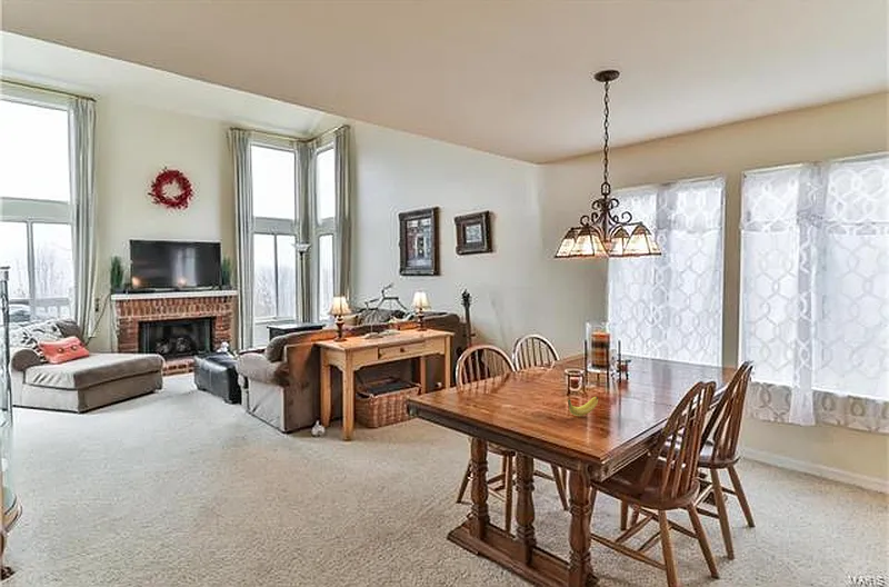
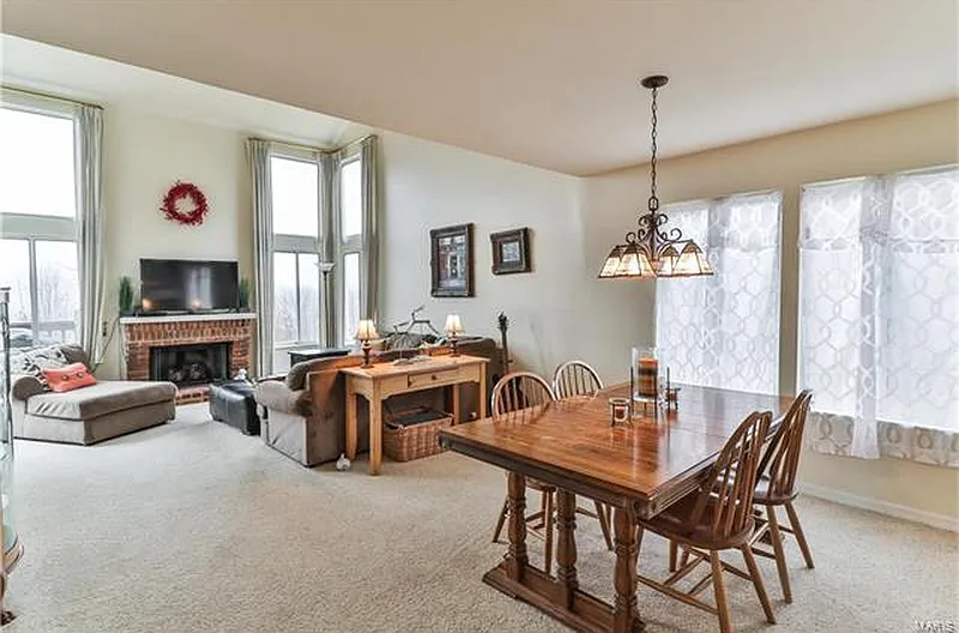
- banana [567,396,599,417]
